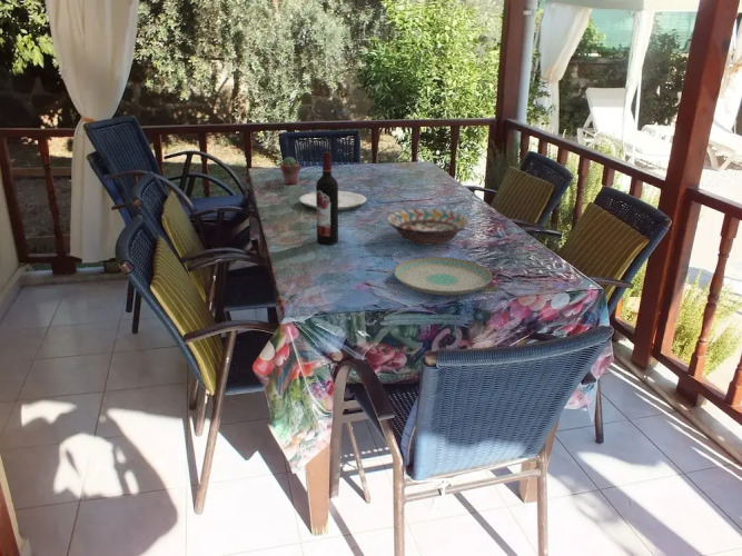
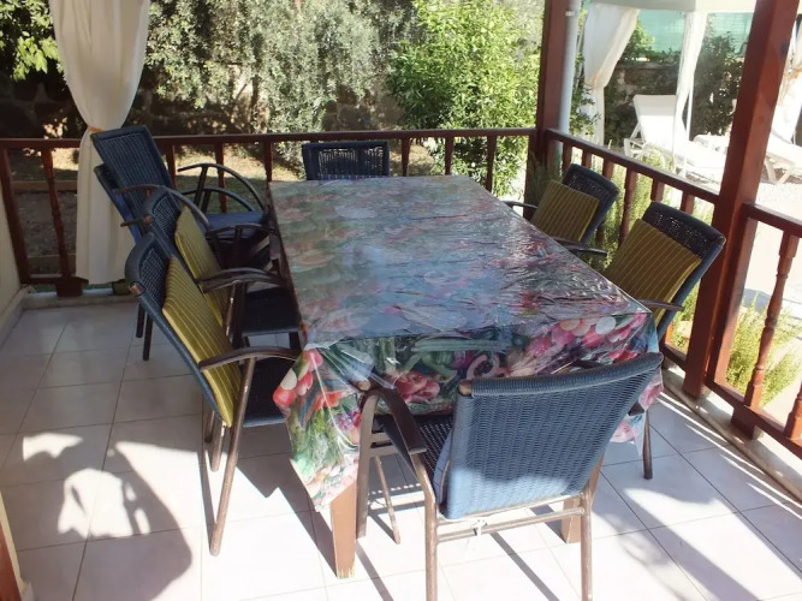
- potted succulent [279,156,301,186]
- plate [298,190,367,211]
- decorative bowl [385,208,471,246]
- plate [393,256,493,297]
- wine bottle [315,150,339,246]
